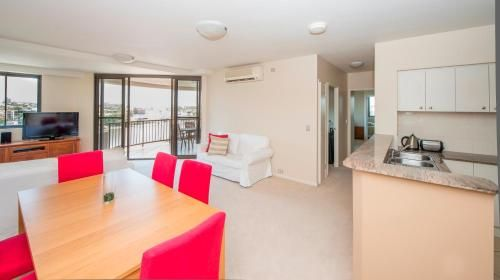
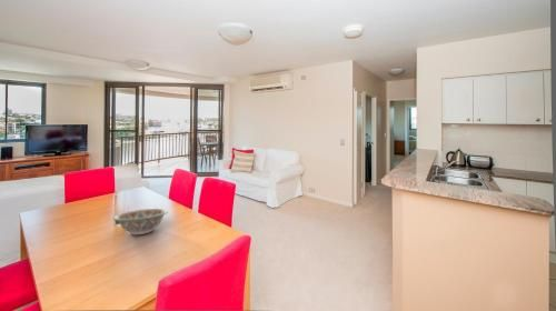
+ decorative bowl [112,208,169,235]
